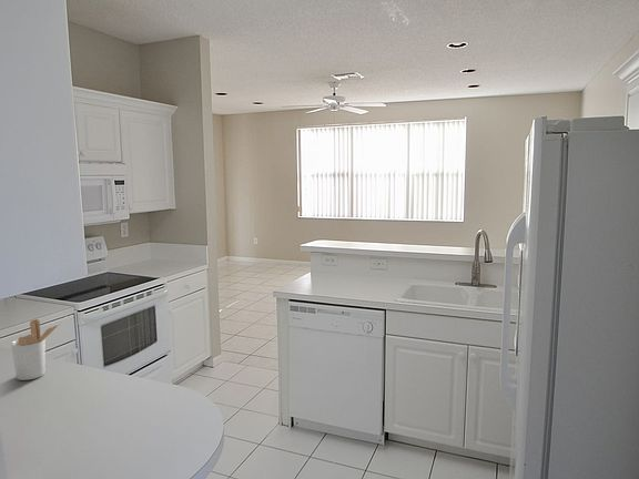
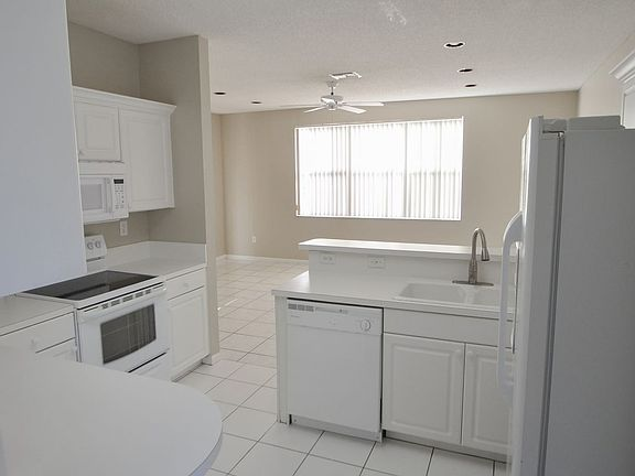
- utensil holder [10,318,62,381]
